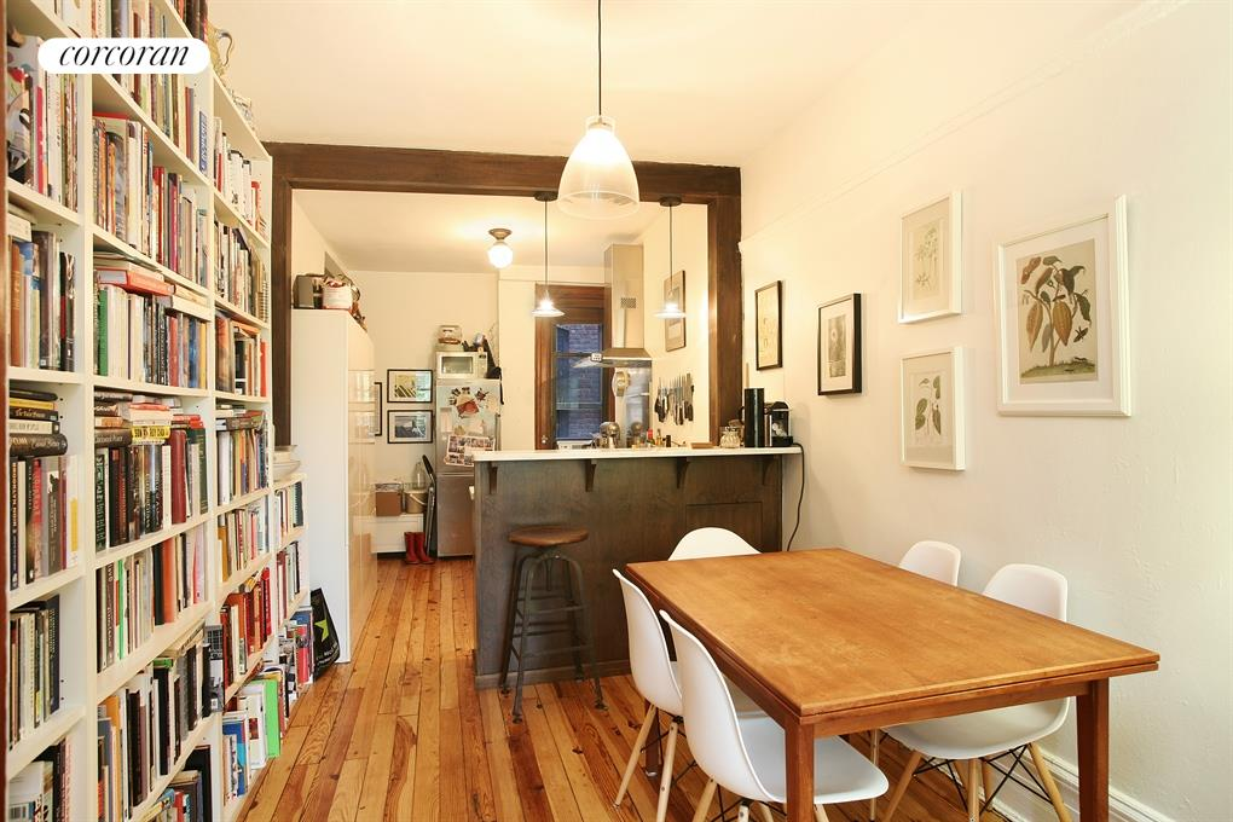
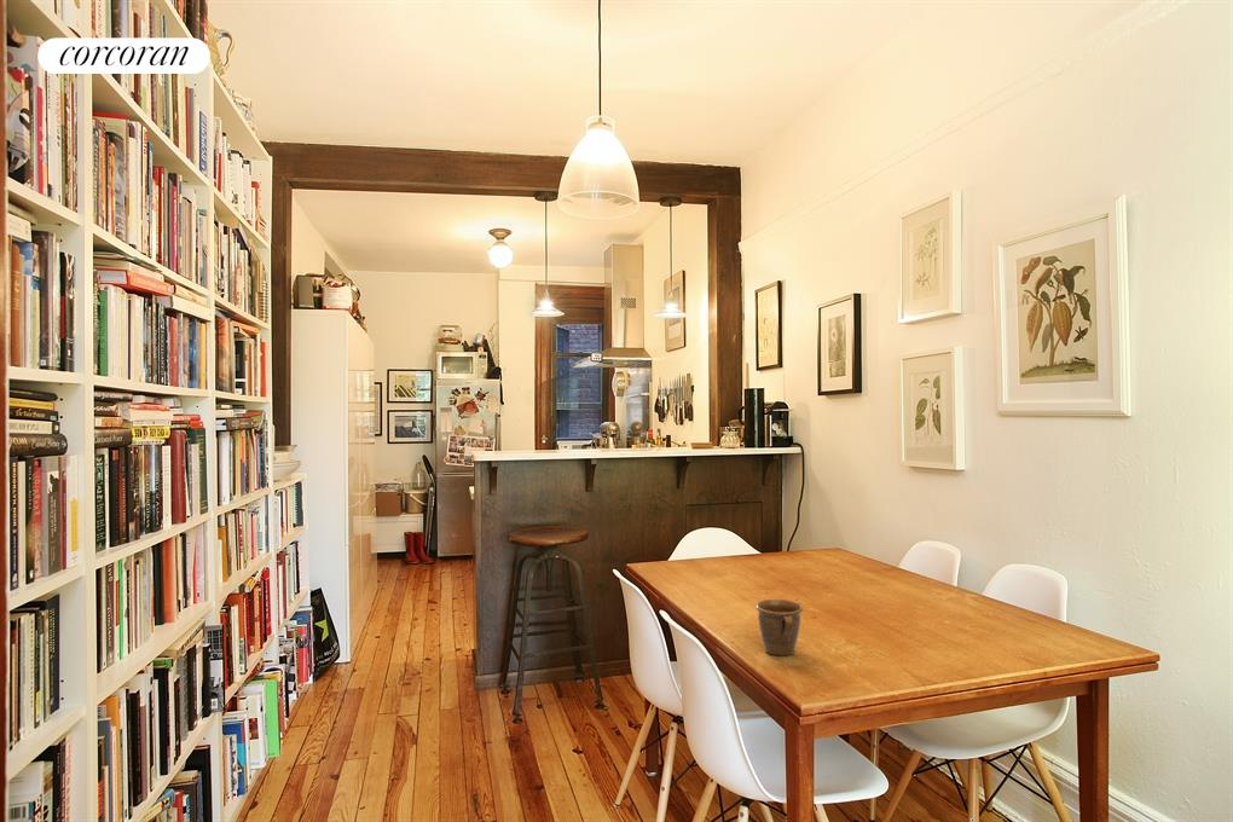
+ mug [754,598,804,656]
